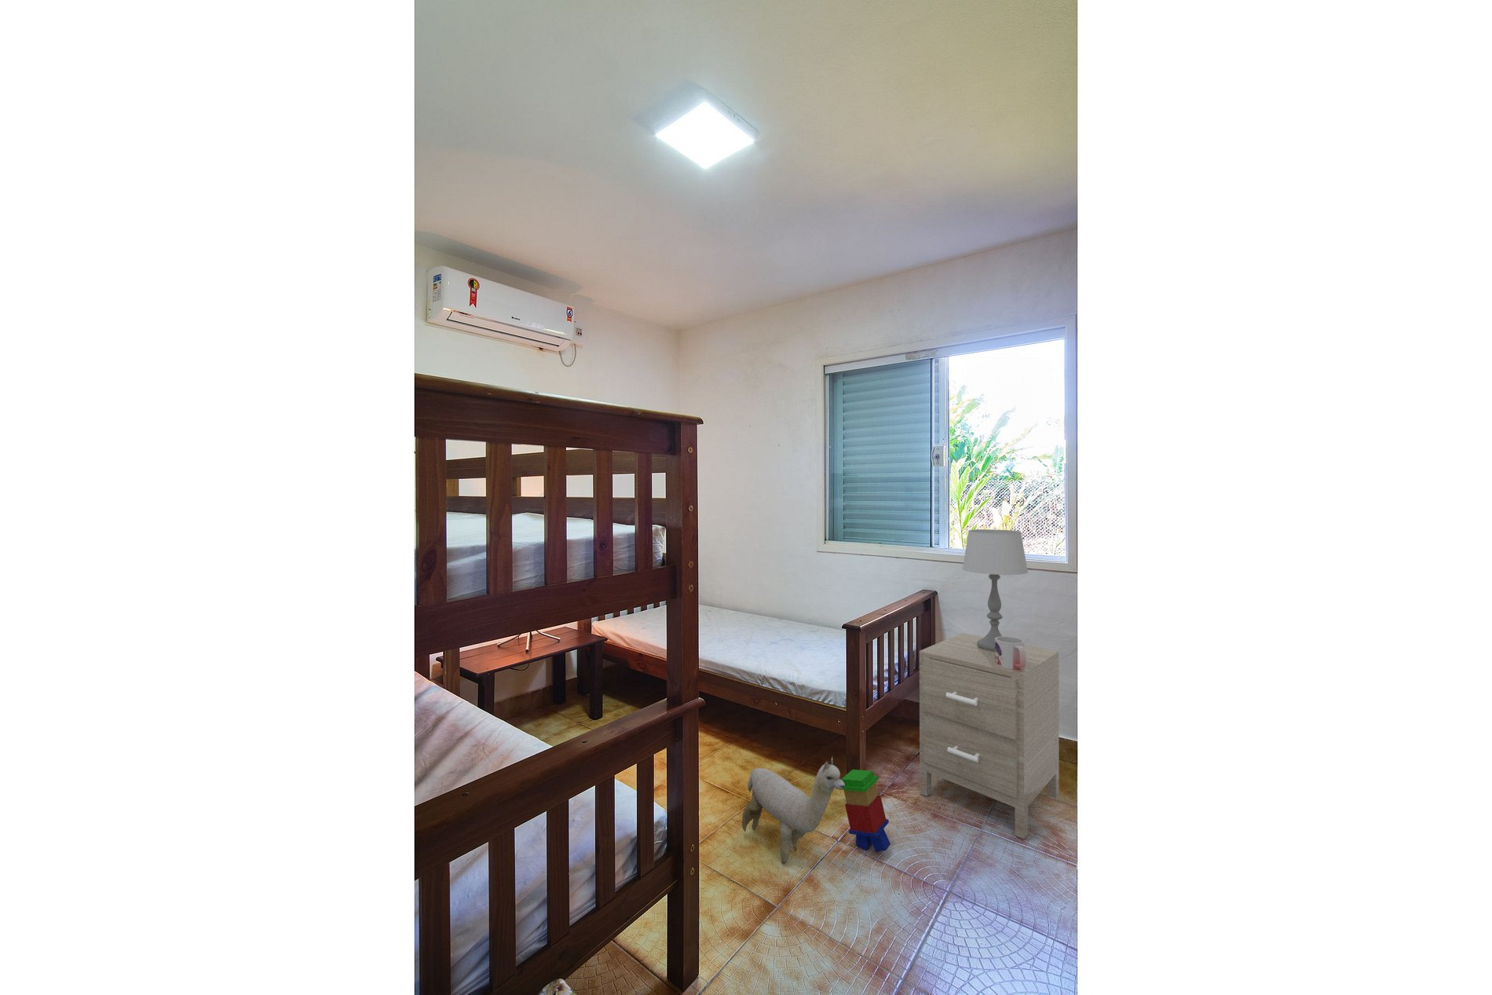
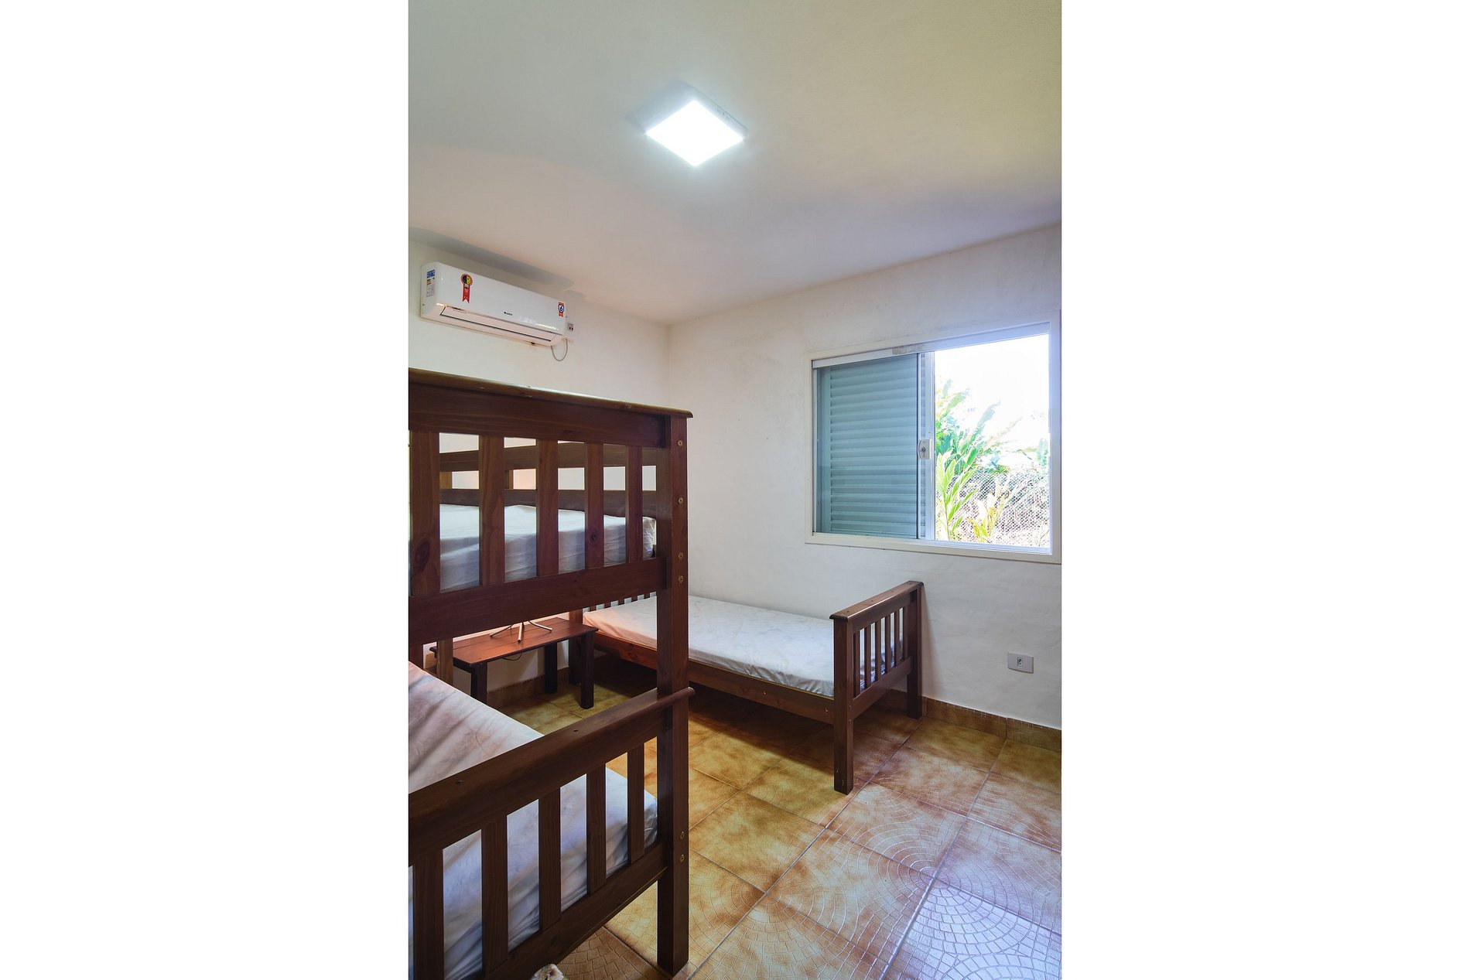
- mug [995,635,1027,670]
- stacking toy [839,768,891,853]
- nightstand [919,632,1060,841]
- plush toy [742,756,845,865]
- table lamp [962,529,1029,651]
